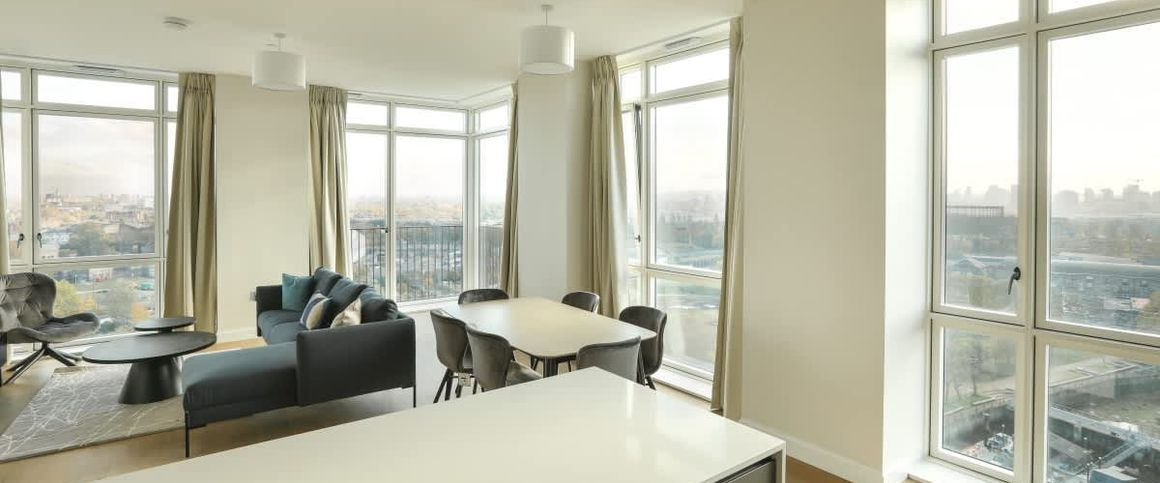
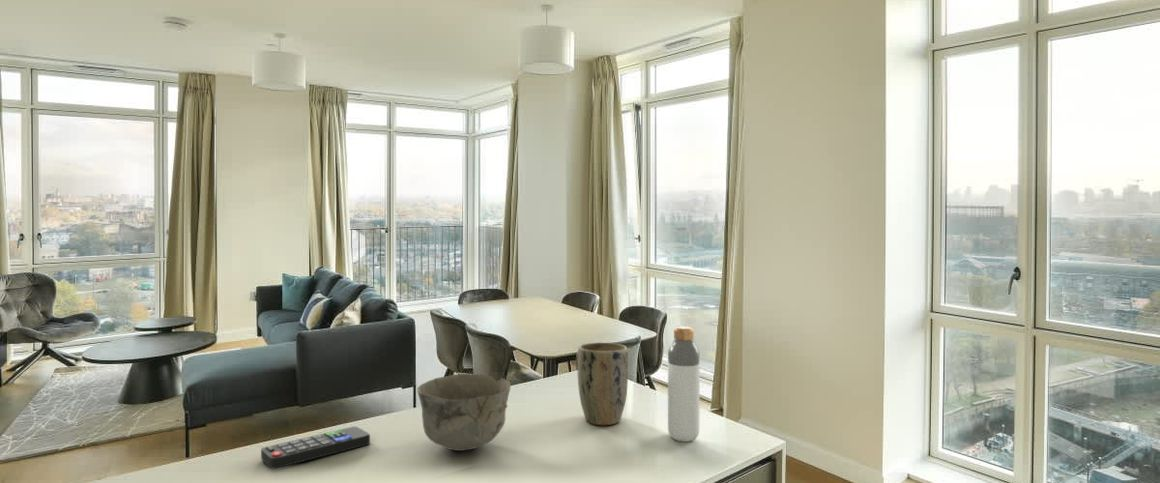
+ bottle [667,325,701,443]
+ bowl [416,373,512,452]
+ remote control [260,426,371,470]
+ plant pot [576,341,629,426]
